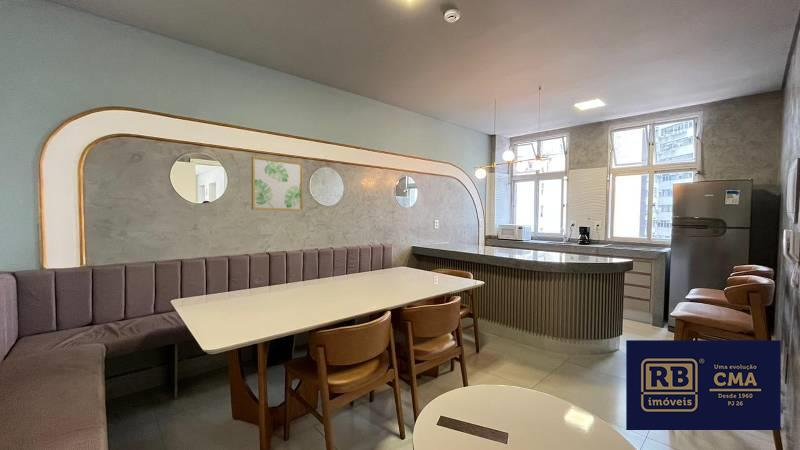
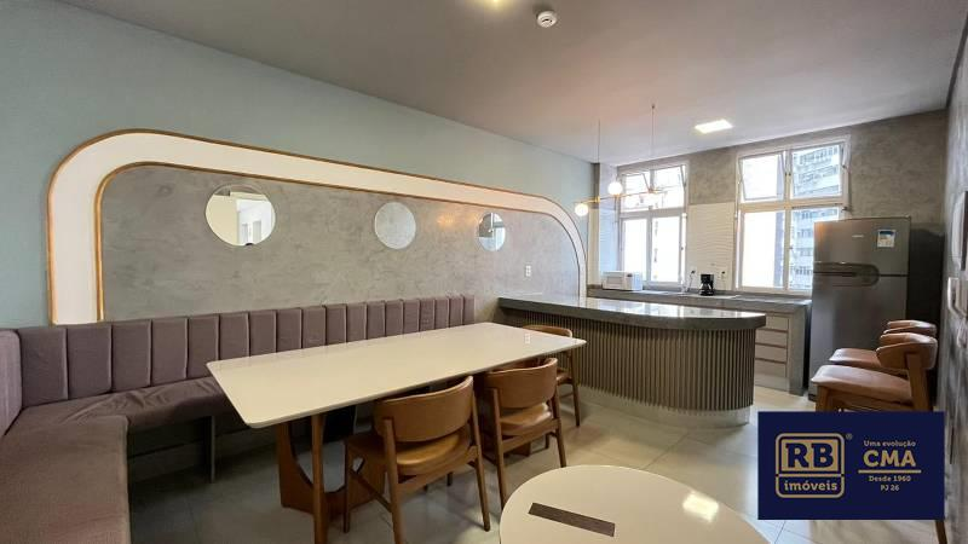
- wall art [251,155,304,212]
